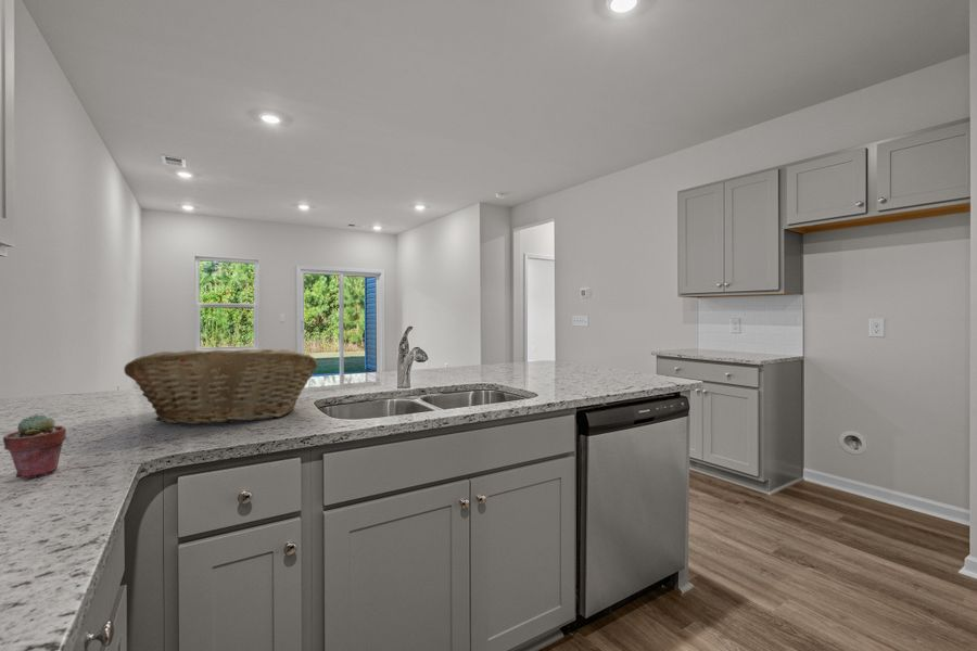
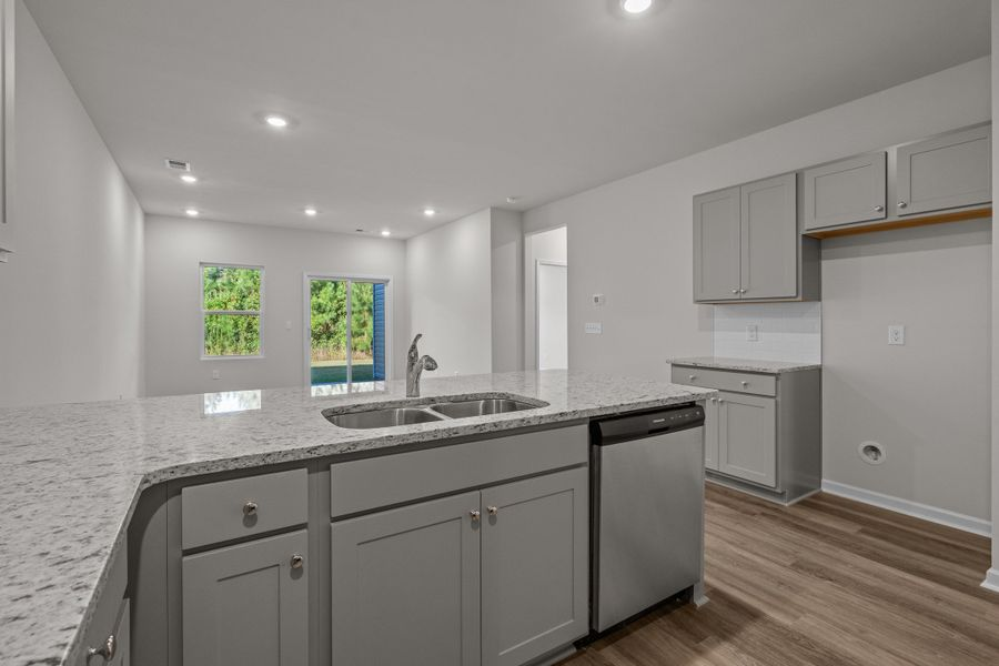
- potted succulent [2,412,67,480]
- fruit basket [123,348,318,425]
